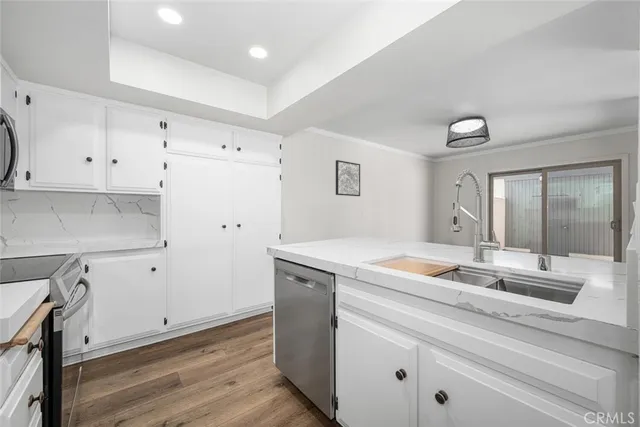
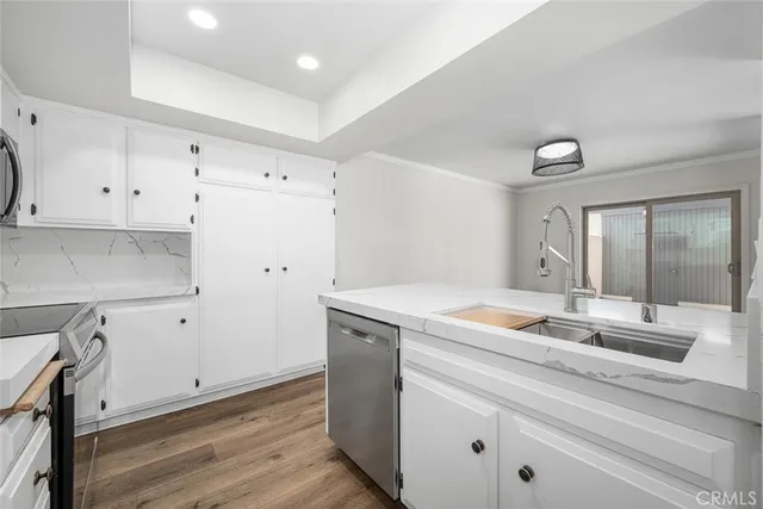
- wall art [335,159,361,197]
